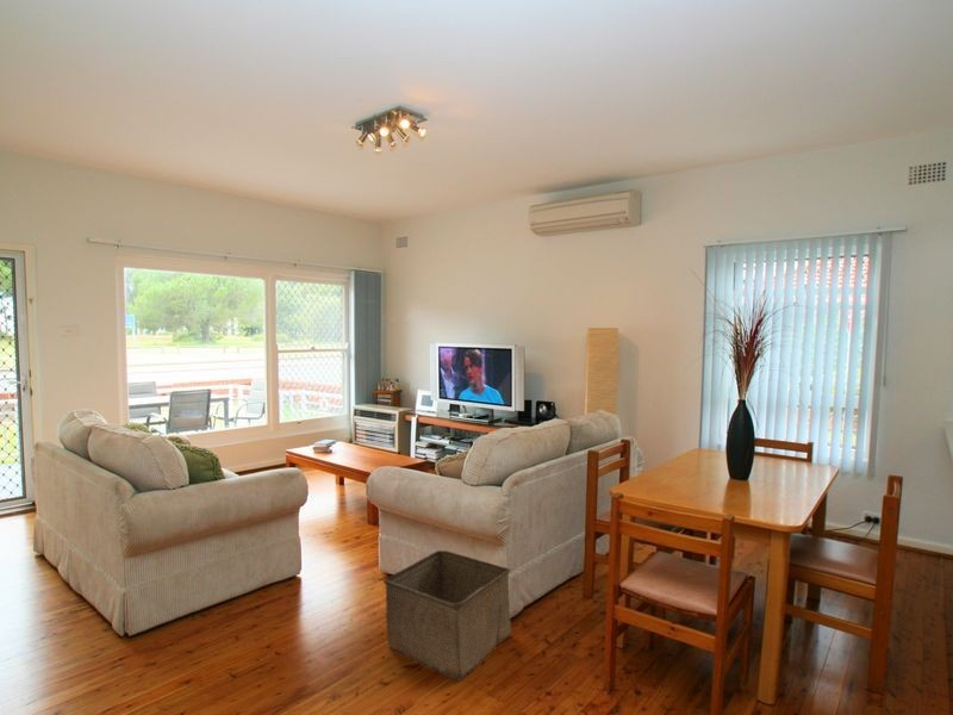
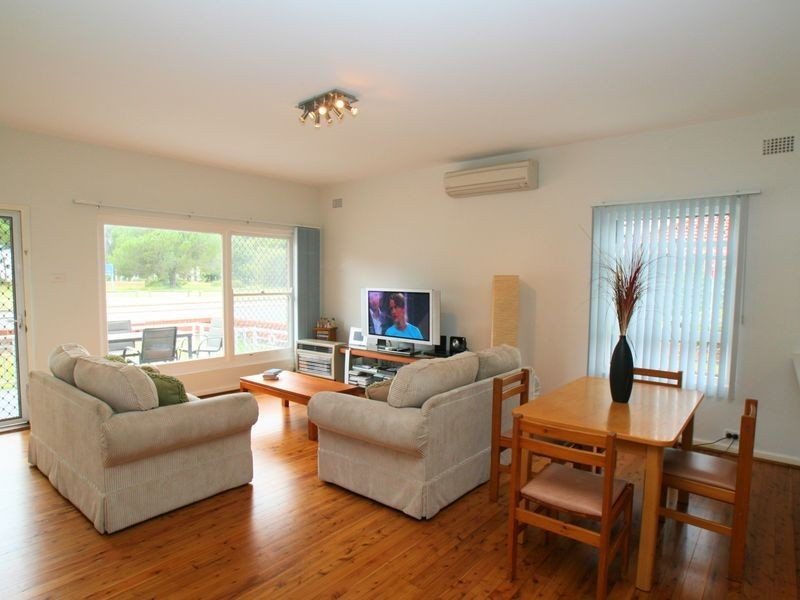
- storage bin [382,549,512,682]
